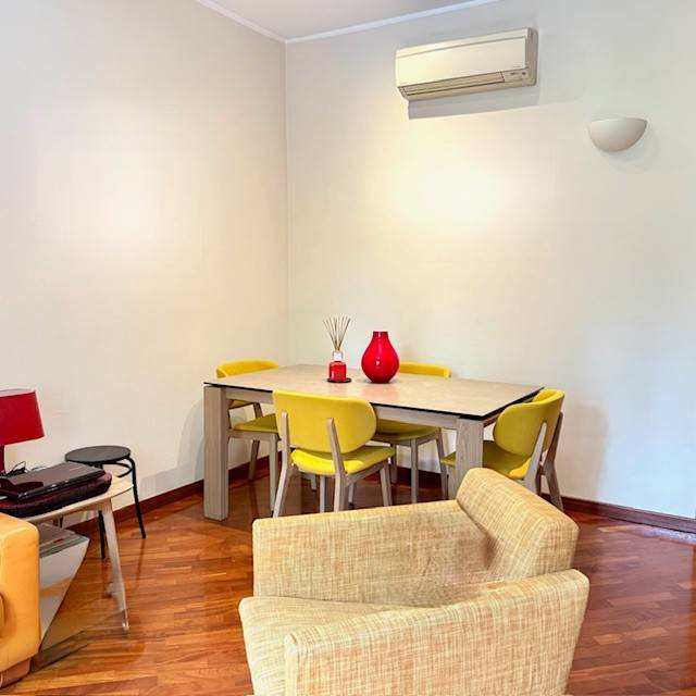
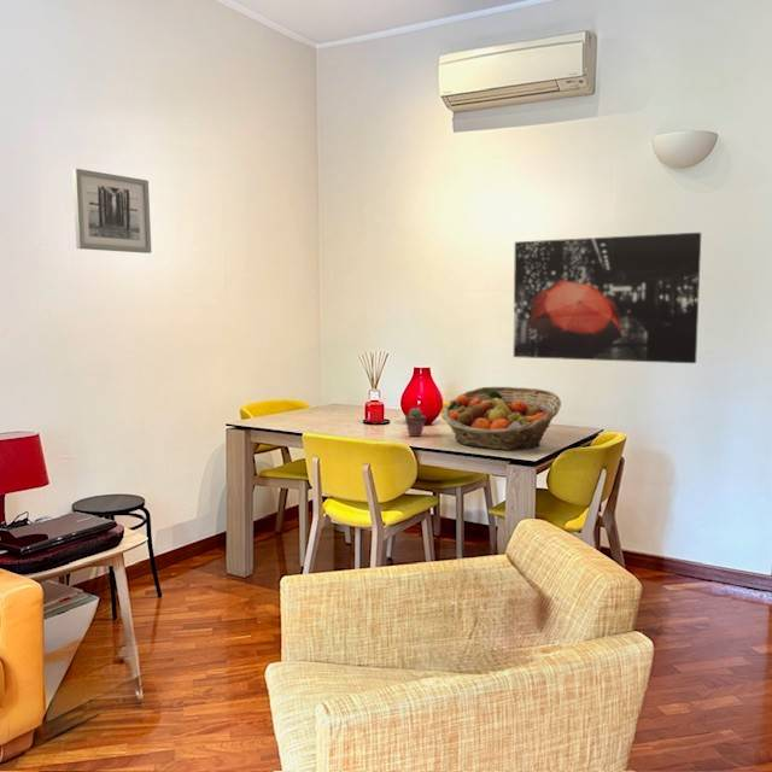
+ wall art [513,232,702,364]
+ wall art [71,168,152,255]
+ fruit basket [440,386,562,451]
+ potted succulent [404,407,427,438]
